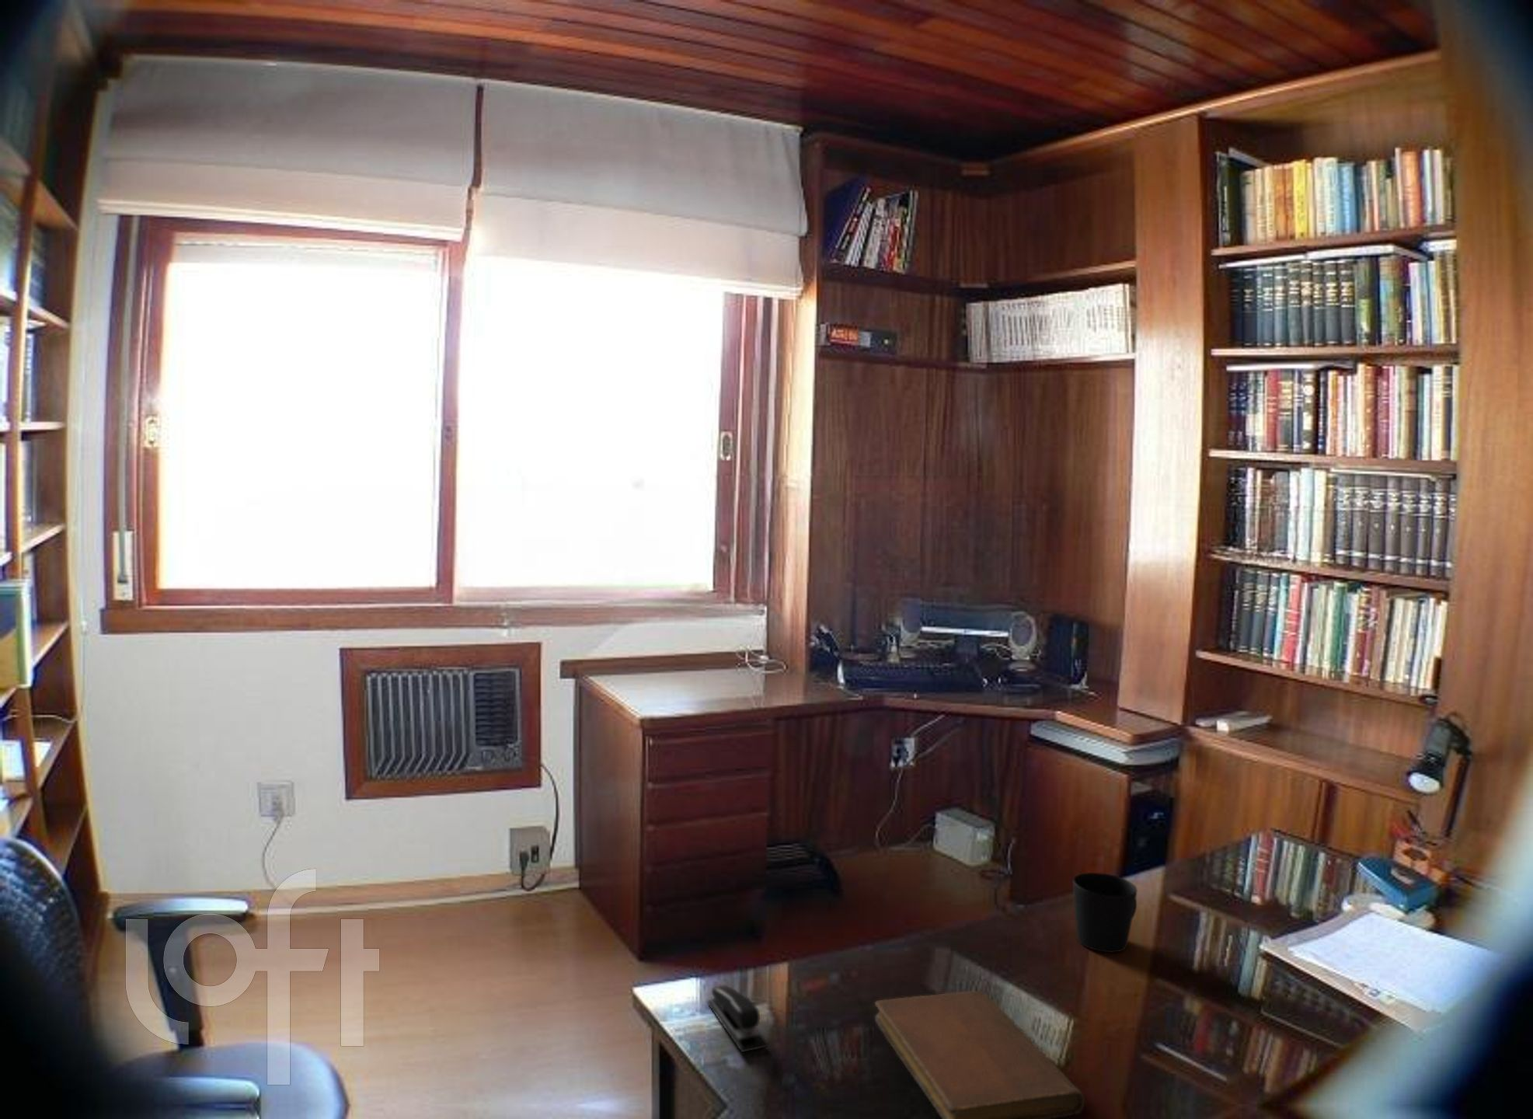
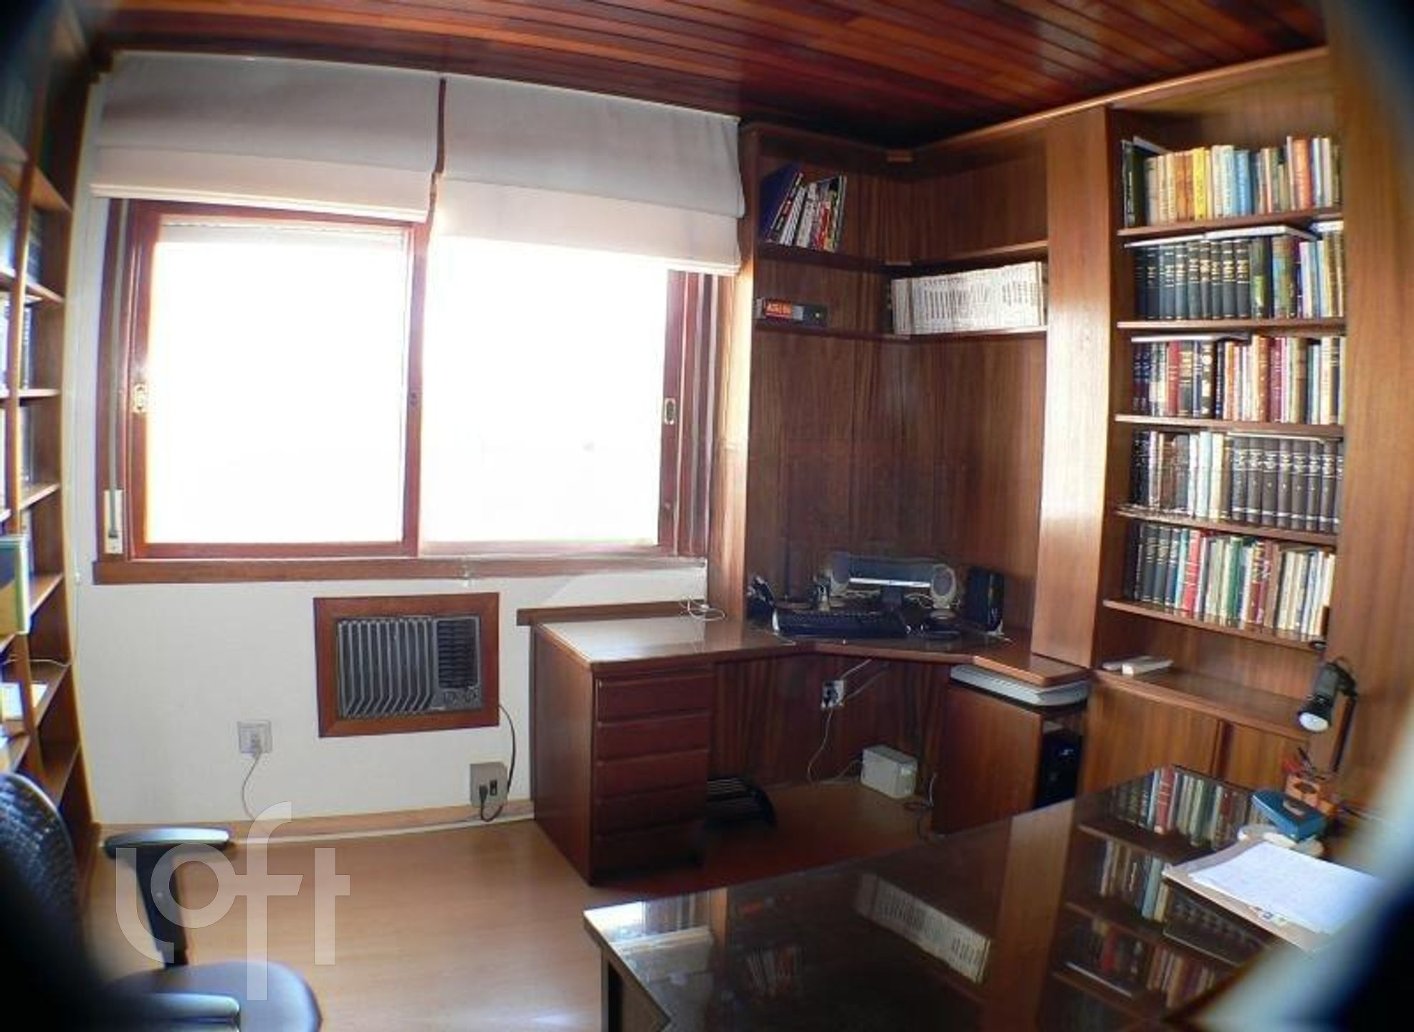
- stapler [707,984,769,1054]
- cup [1072,871,1138,954]
- notebook [874,990,1084,1119]
